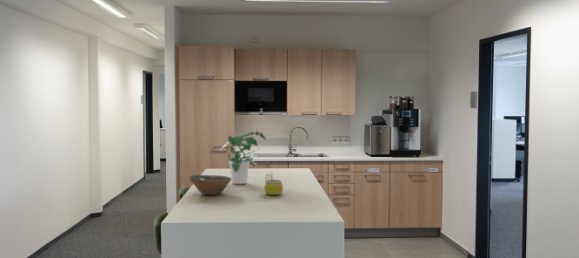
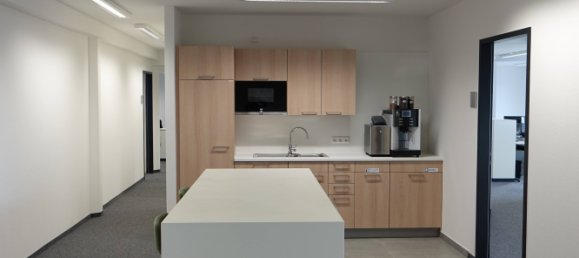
- mug [264,172,284,196]
- bowl [188,174,232,196]
- potted plant [220,130,267,185]
